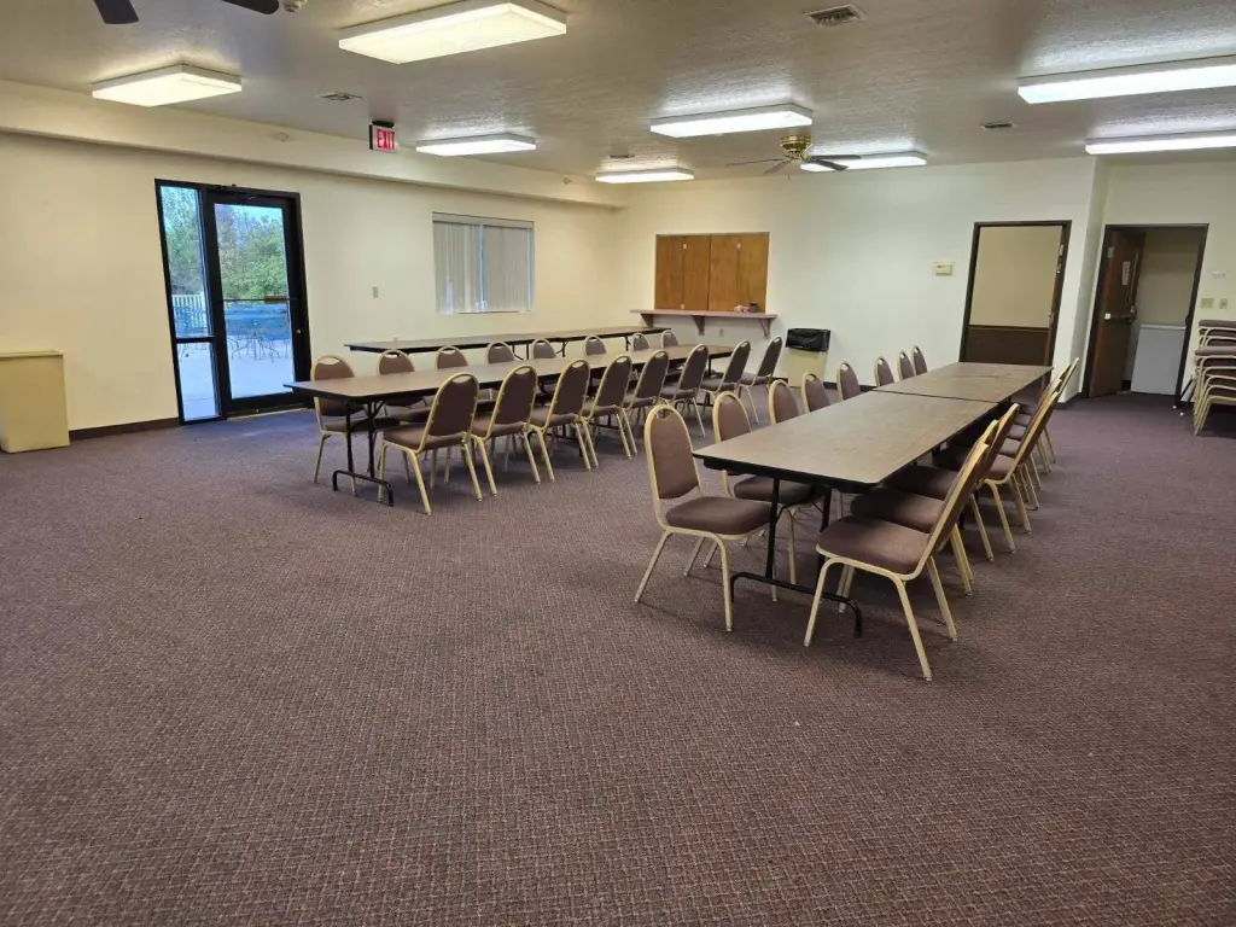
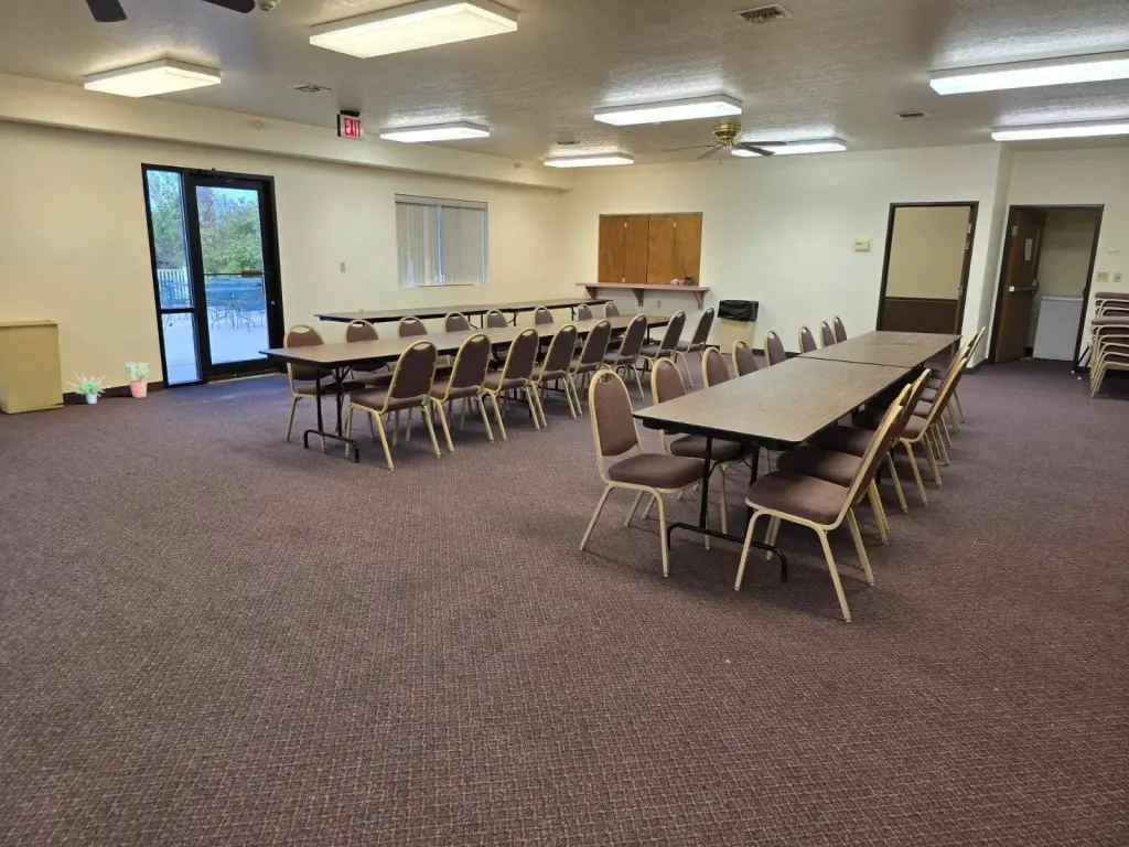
+ potted plant [123,361,151,398]
+ potted plant [67,371,109,405]
